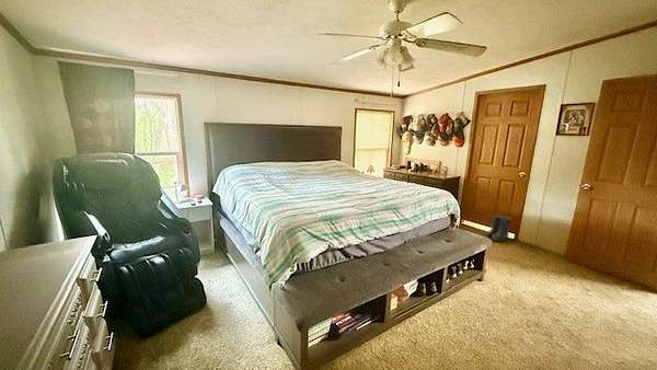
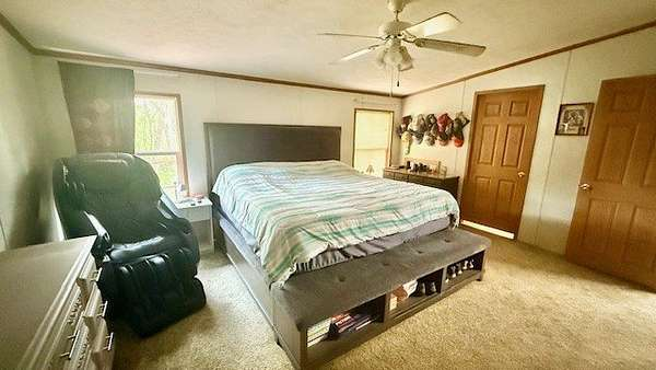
- boots [482,215,512,243]
